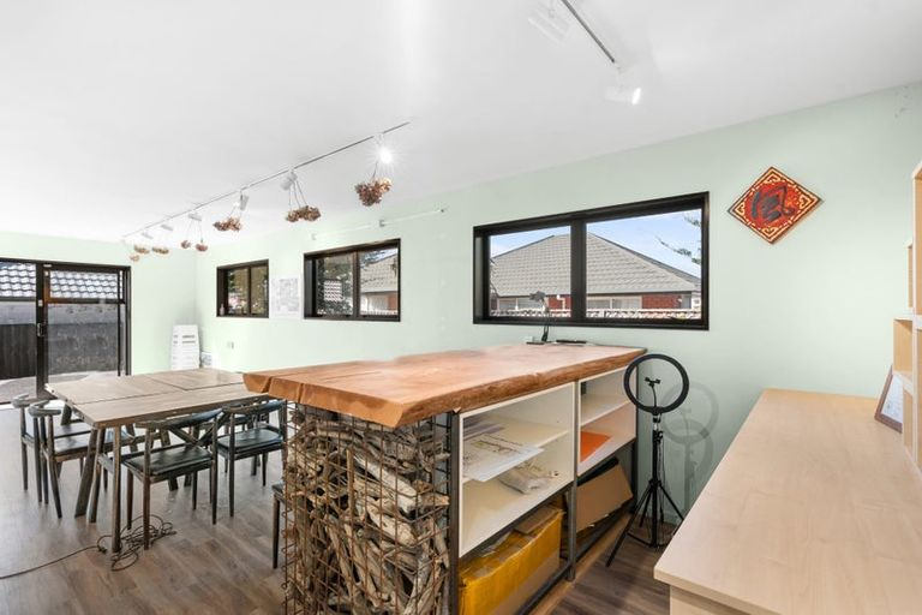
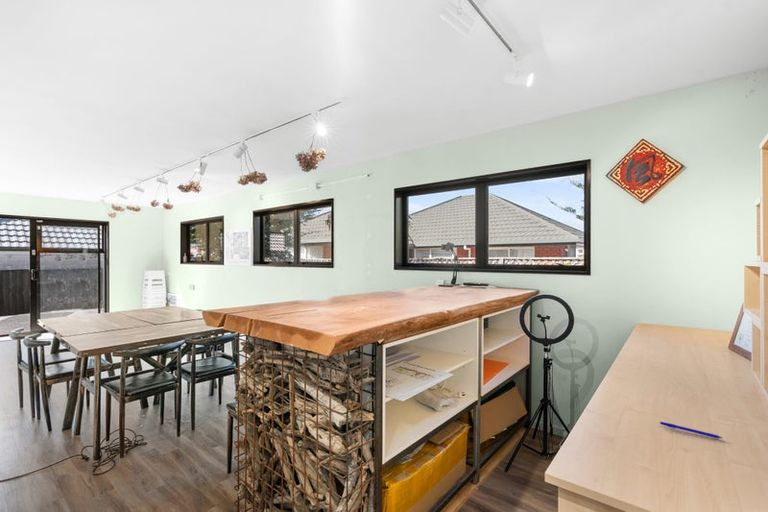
+ pen [659,421,723,439]
